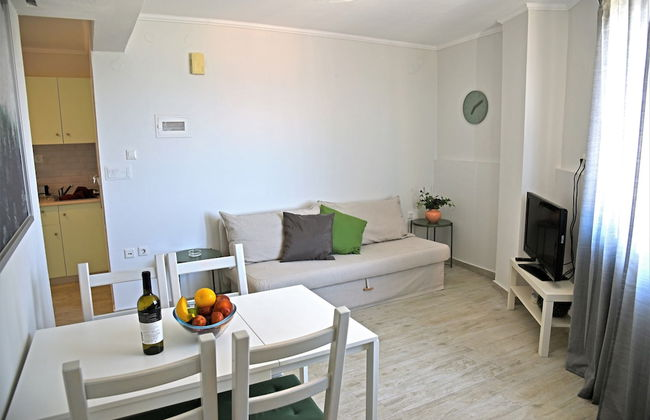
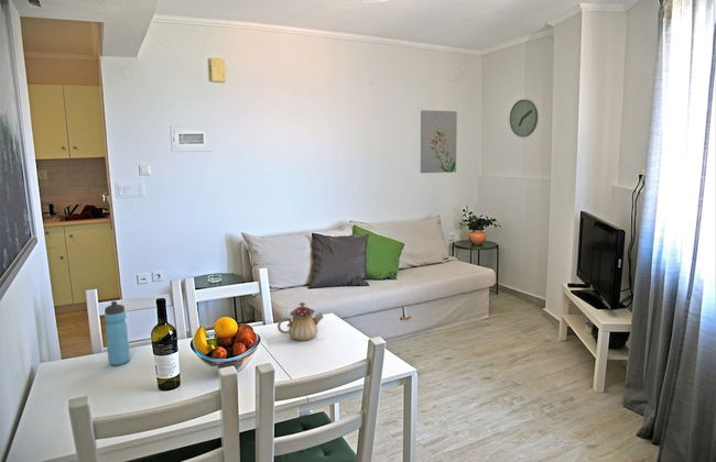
+ teapot [276,301,325,342]
+ water bottle [104,300,131,366]
+ wall art [420,109,458,174]
